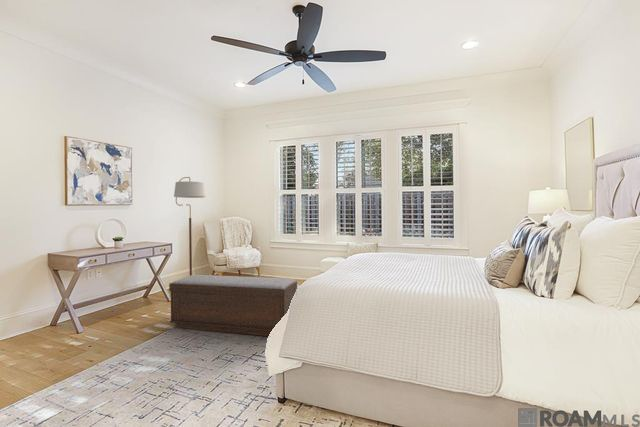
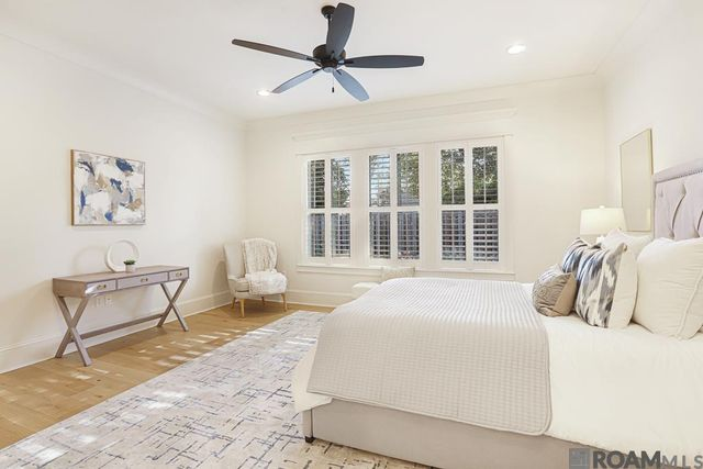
- floor lamp [173,176,207,276]
- bench [168,274,298,337]
